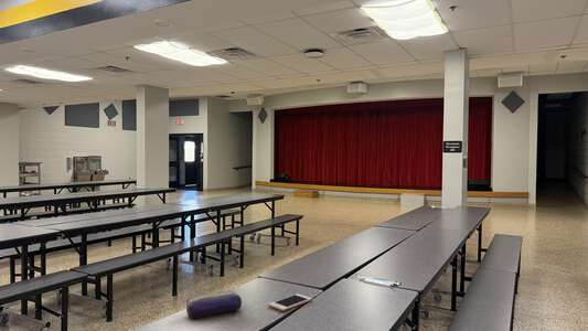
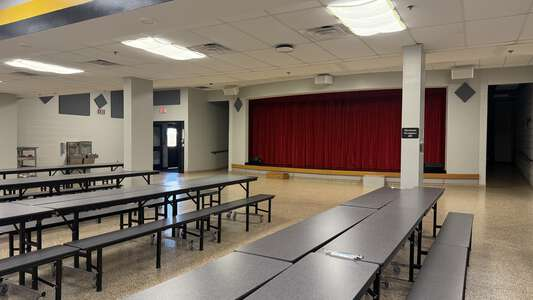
- pencil case [185,290,243,319]
- cell phone [268,292,313,312]
